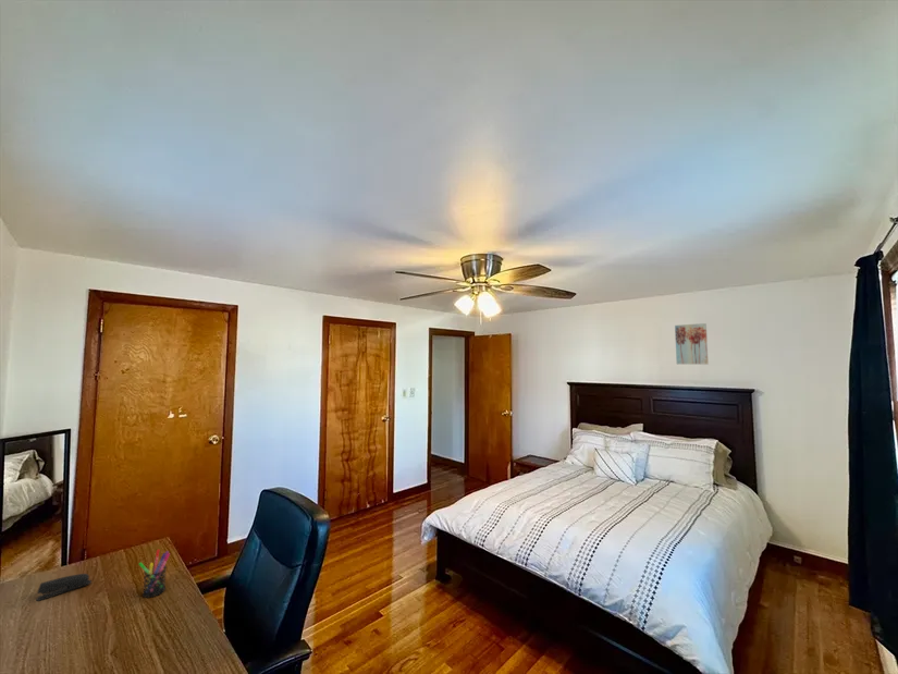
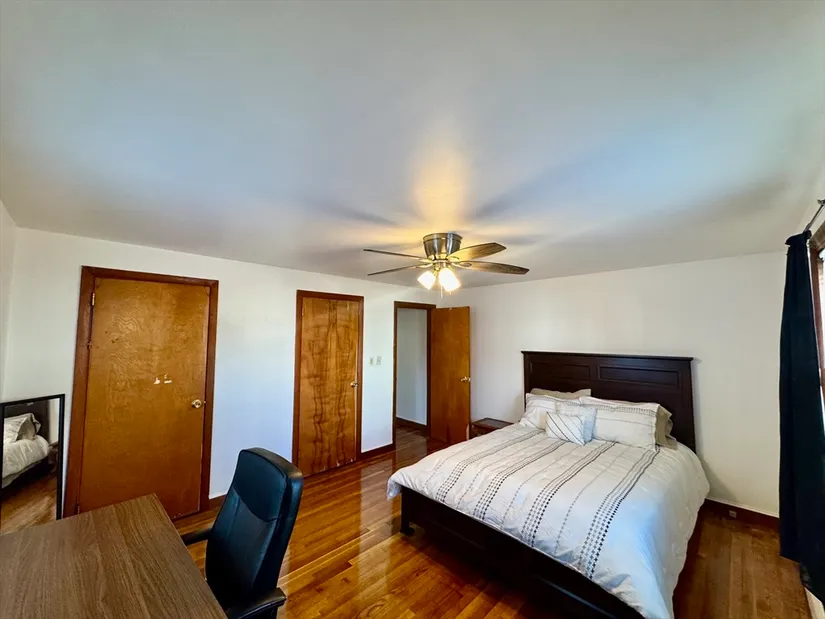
- stapler [35,573,93,602]
- pen holder [137,549,171,599]
- wall art [674,322,710,365]
